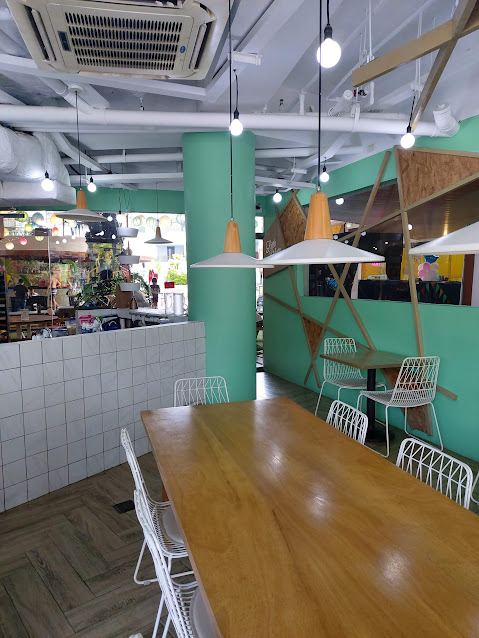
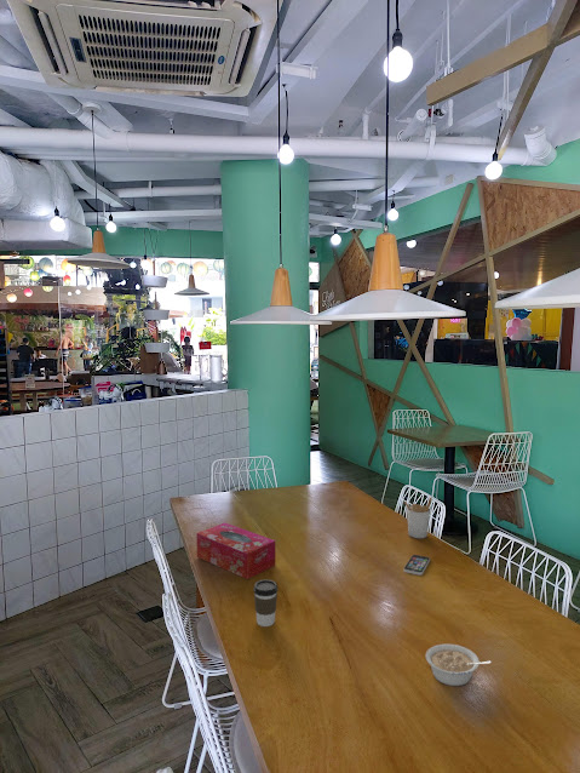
+ utensil holder [403,496,433,539]
+ smartphone [403,554,431,576]
+ legume [425,643,492,687]
+ tissue box [195,521,276,580]
+ coffee cup [252,578,278,628]
